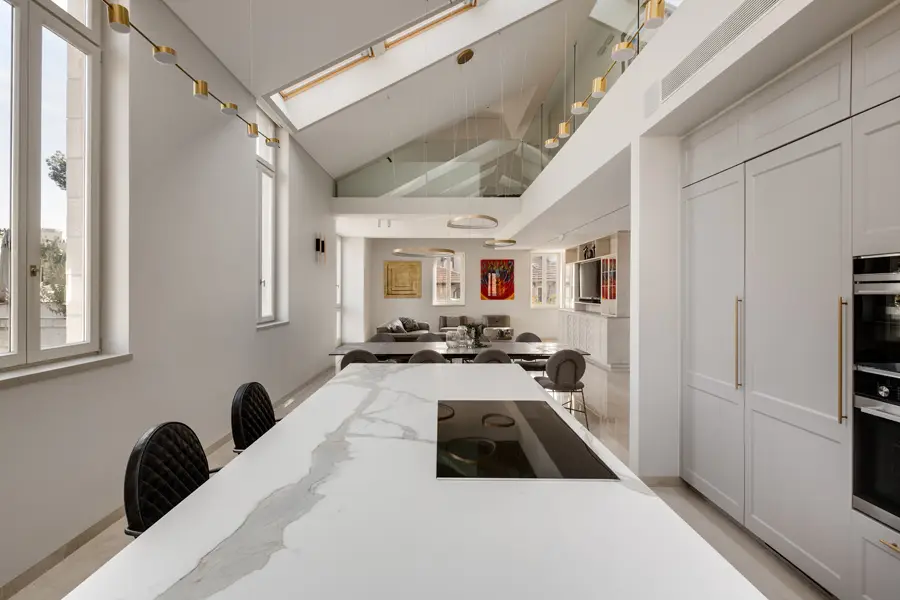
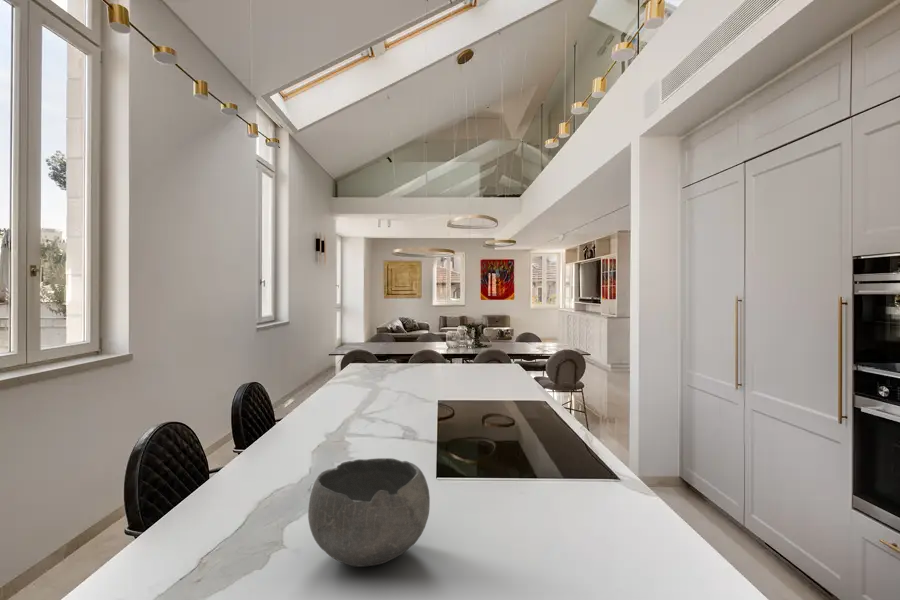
+ bowl [307,457,431,568]
